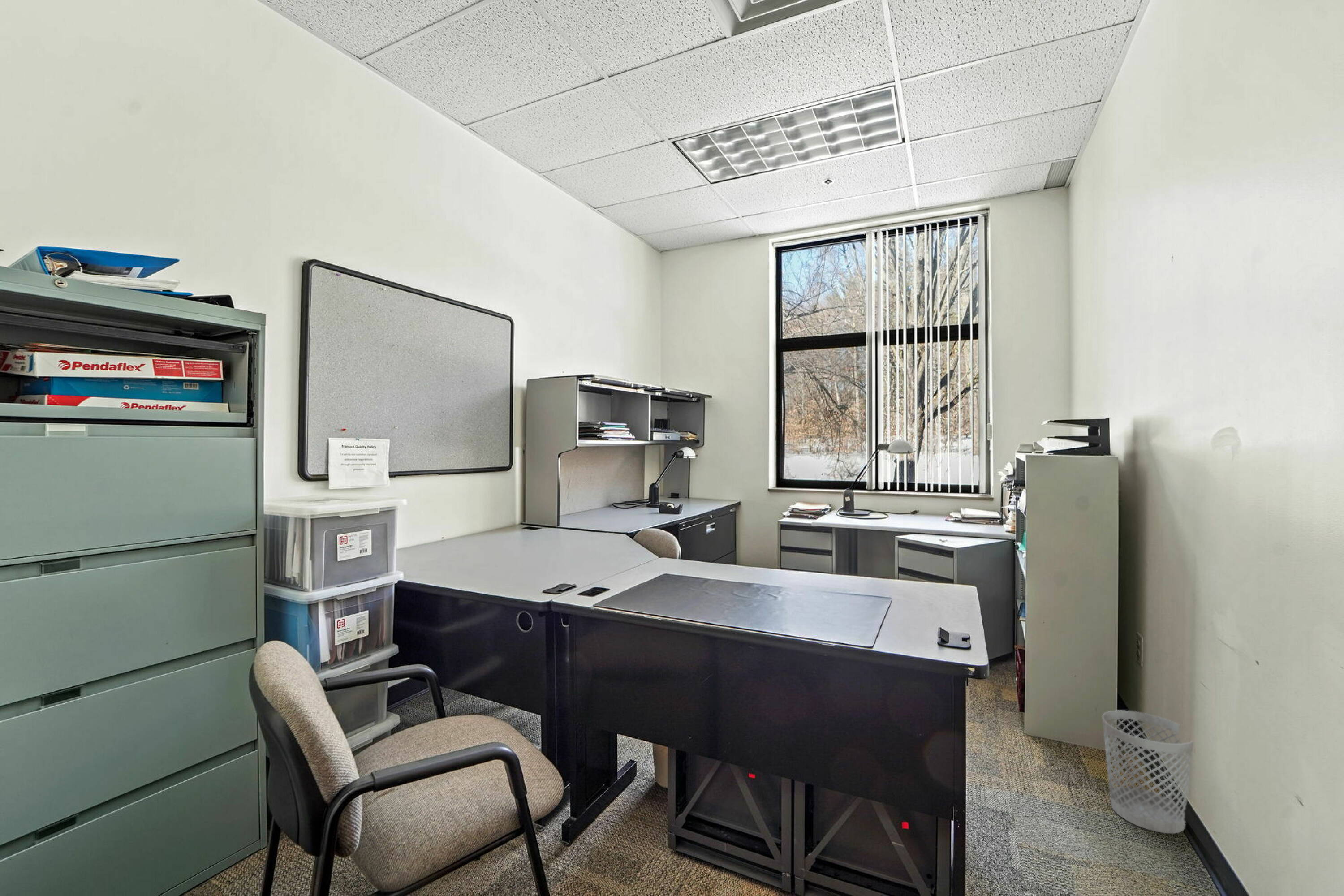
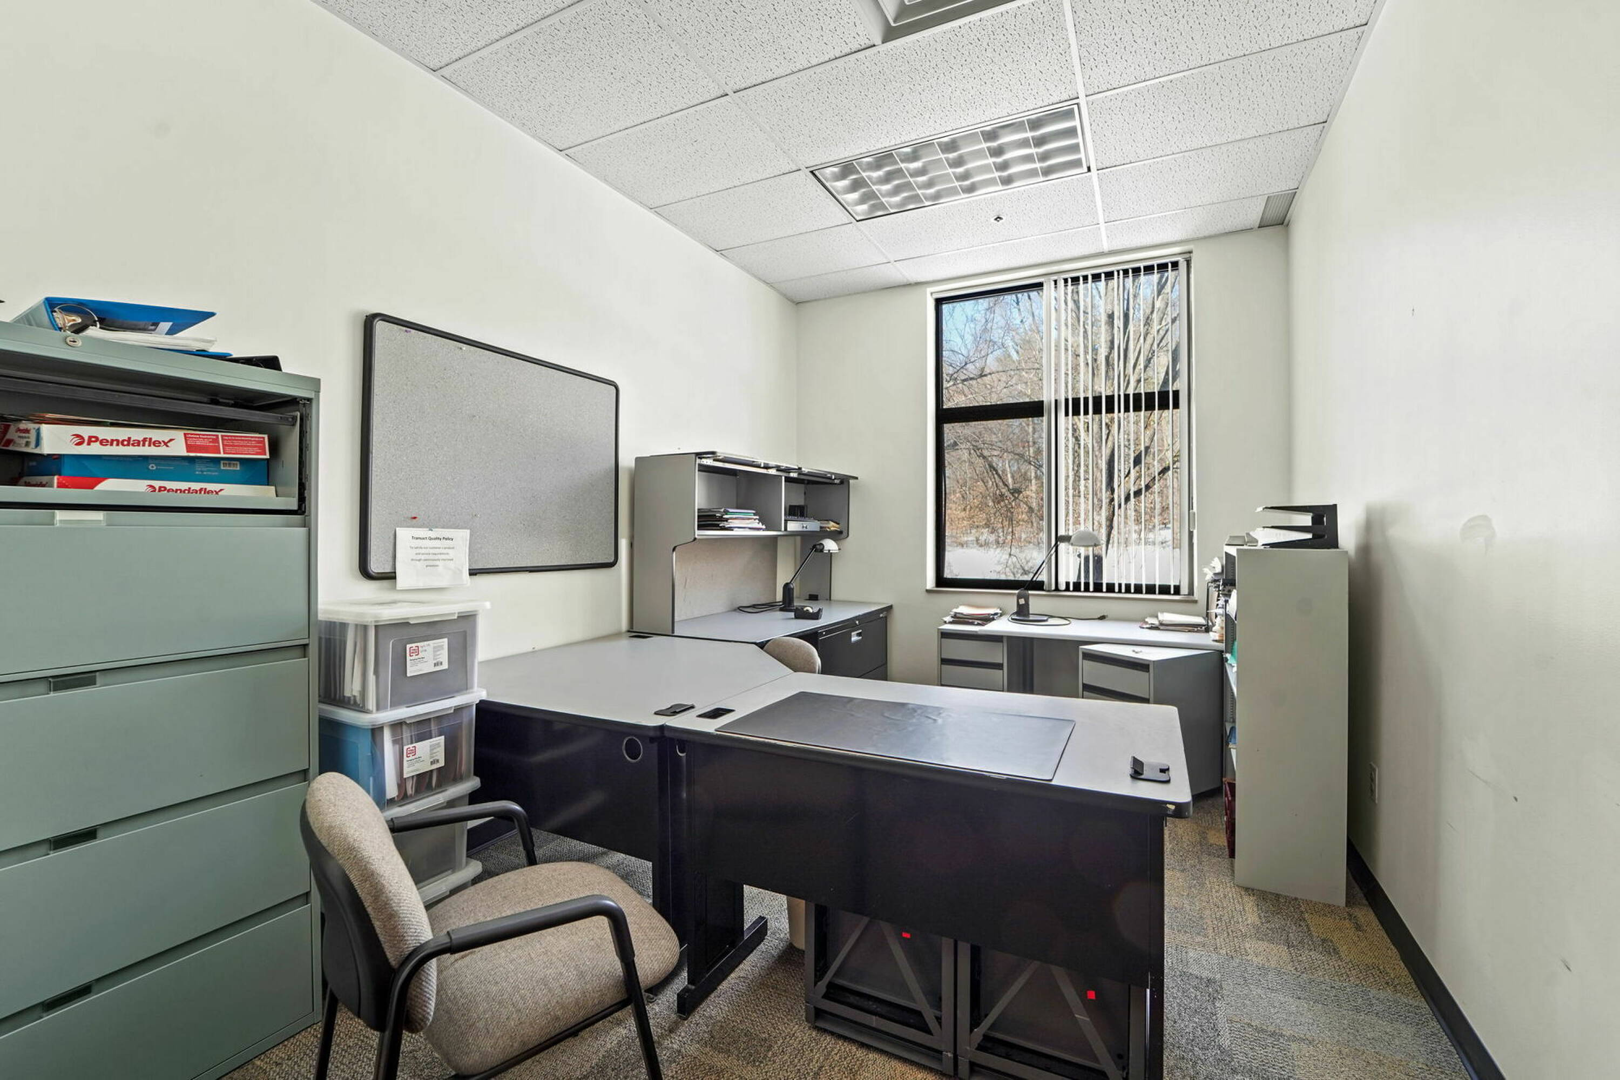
- wastebasket [1102,710,1193,834]
